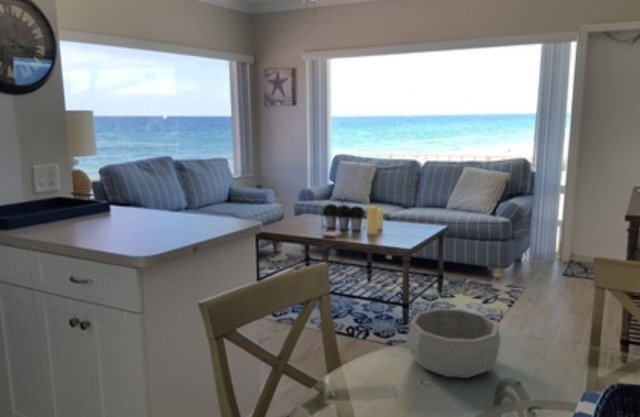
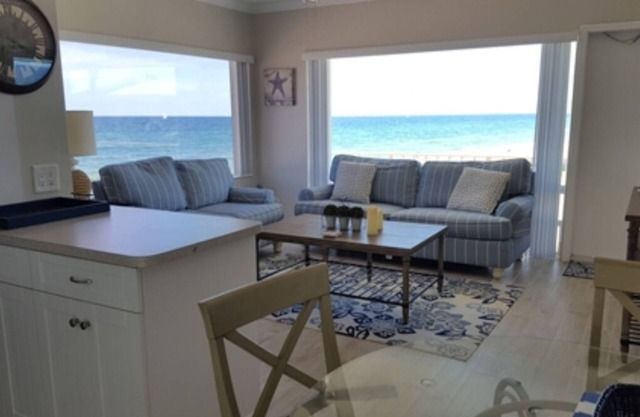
- decorative bowl [406,307,502,379]
